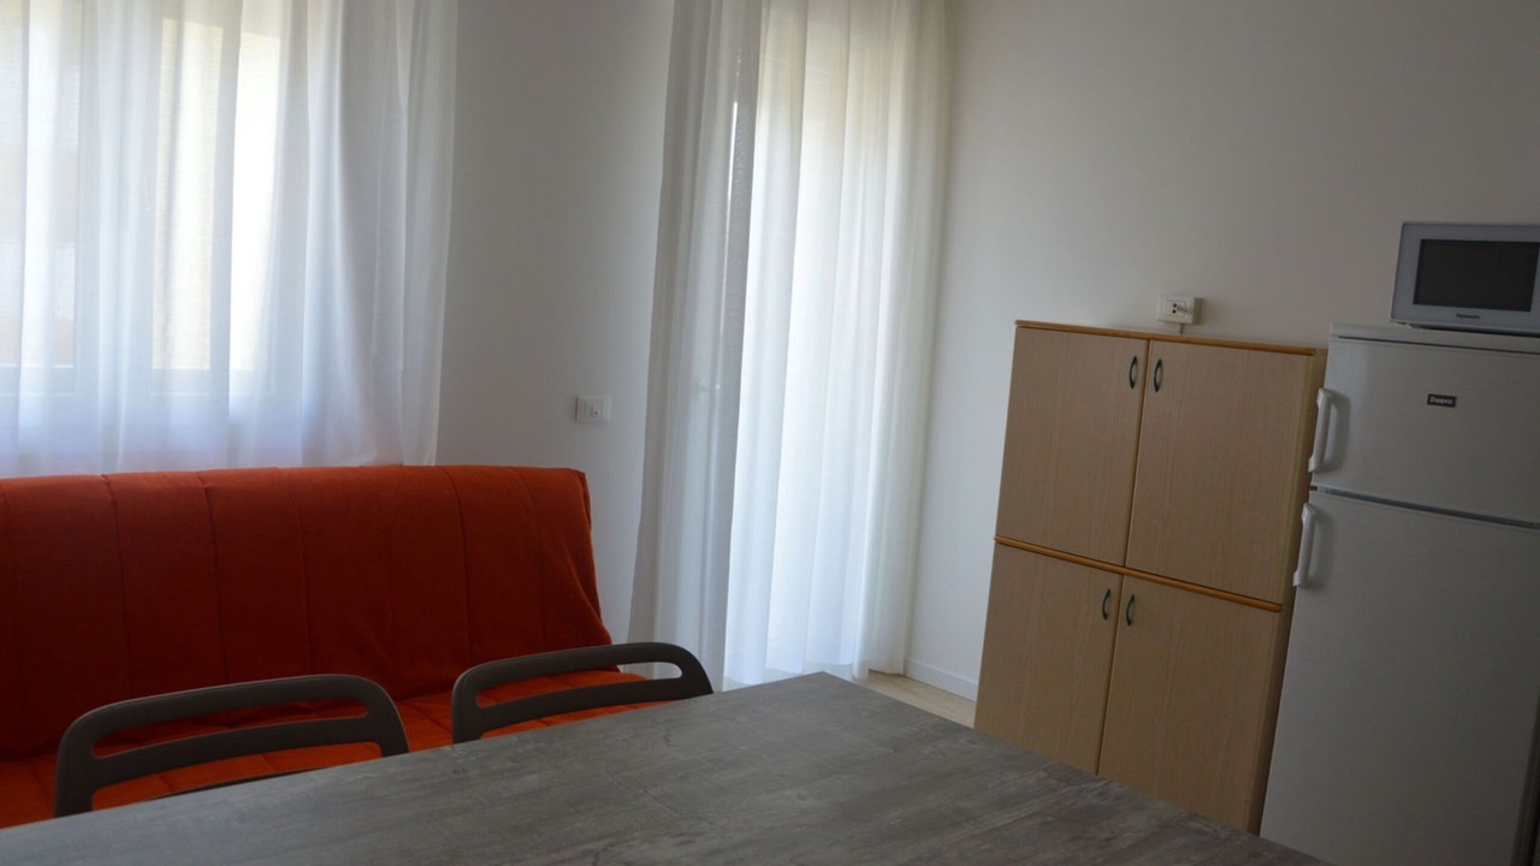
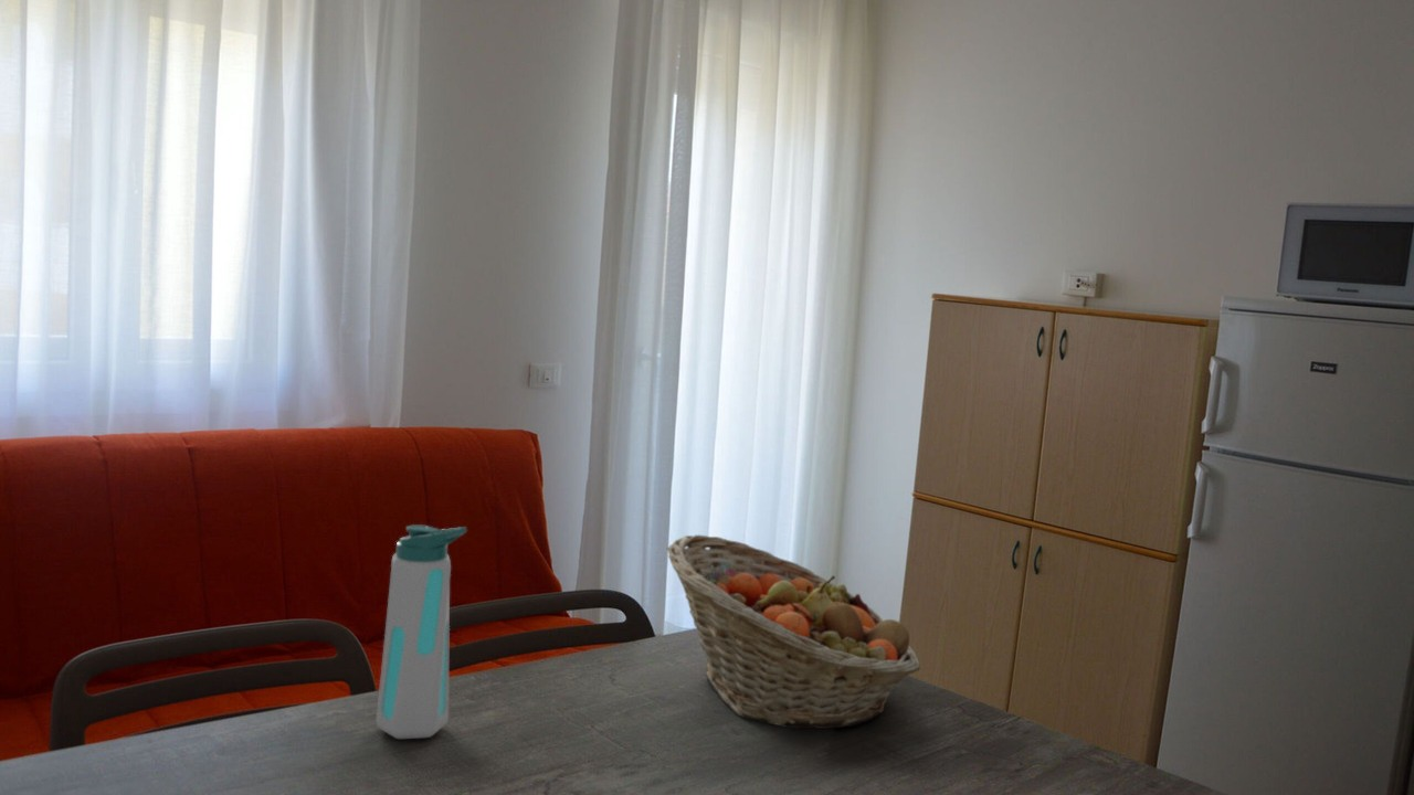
+ fruit basket [666,533,921,730]
+ water bottle [376,523,468,740]
